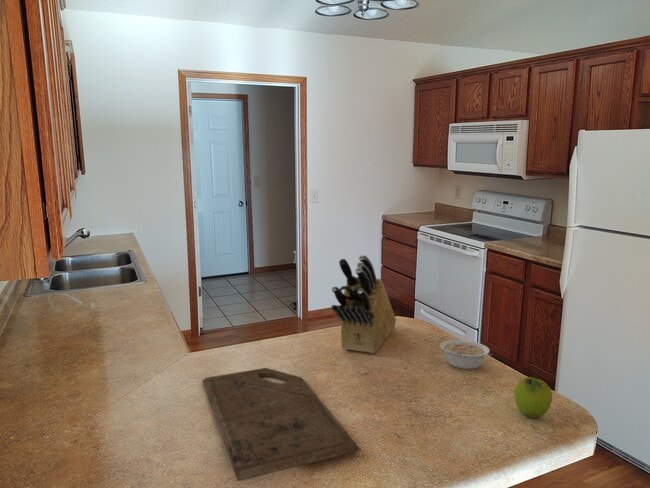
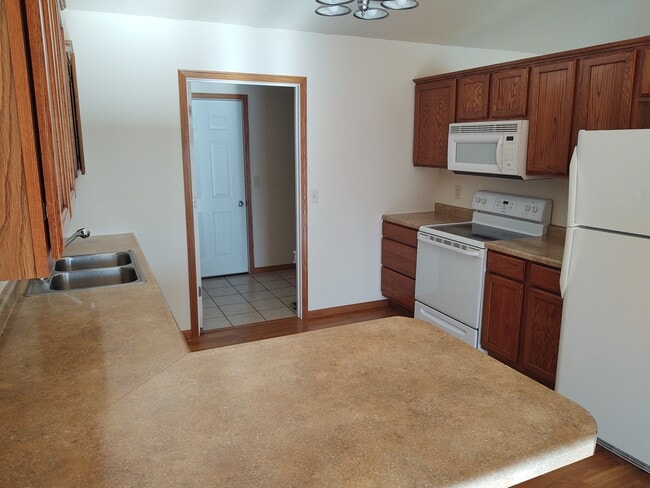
- knife block [331,254,397,354]
- cutting board [201,367,362,482]
- legume [439,339,494,370]
- fruit [513,374,553,419]
